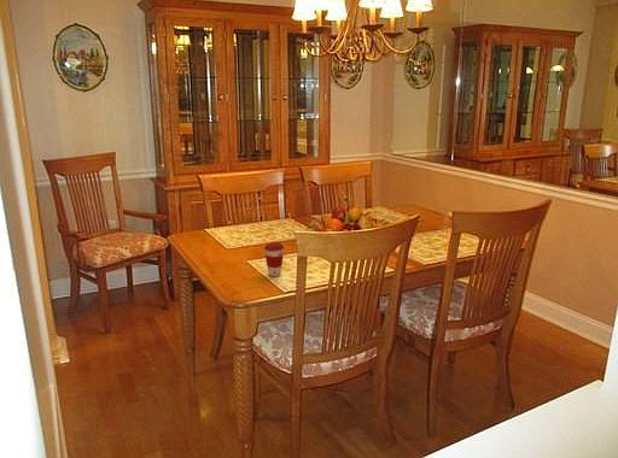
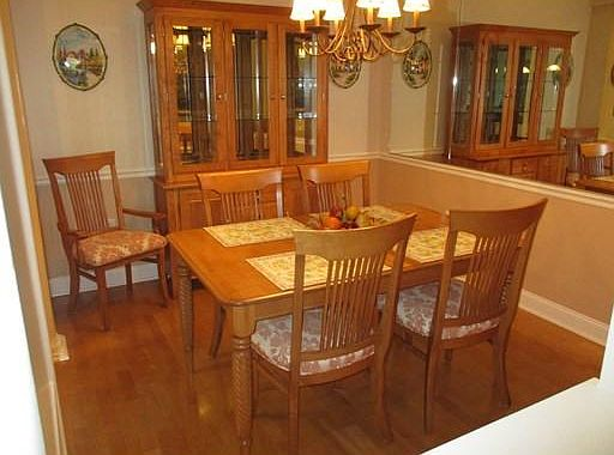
- coffee cup [263,241,285,277]
